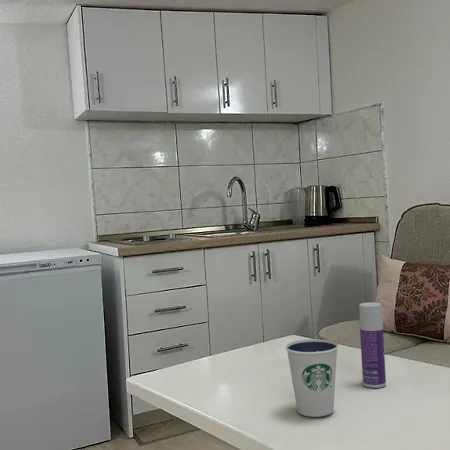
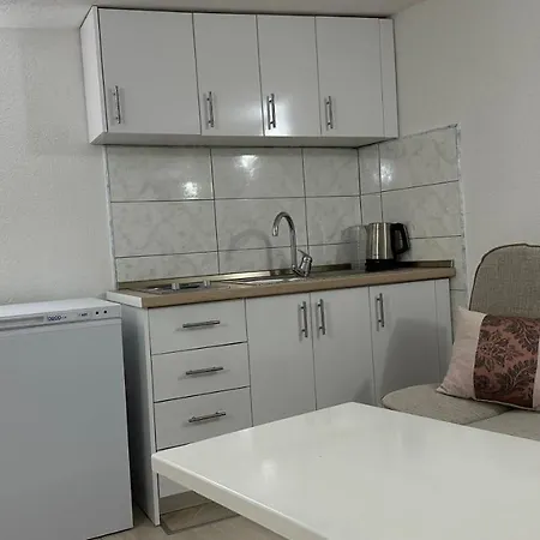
- bottle [358,301,387,389]
- dixie cup [285,338,339,418]
